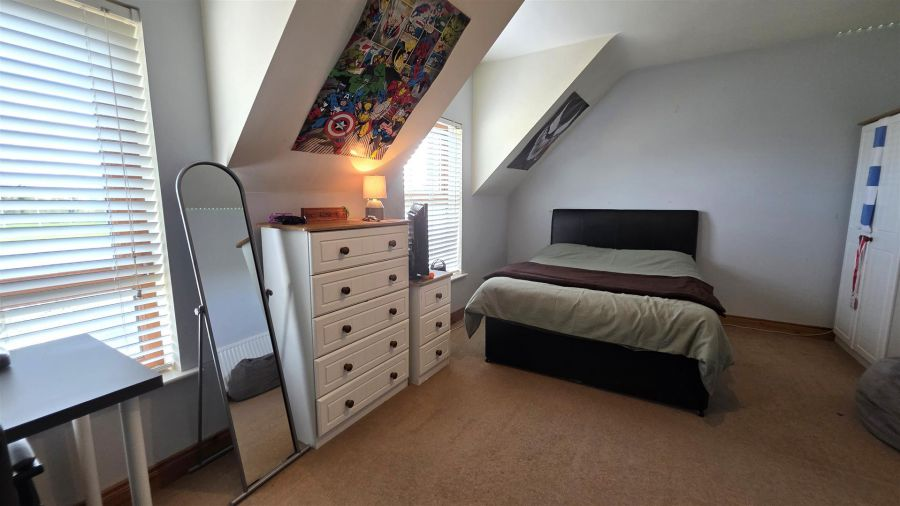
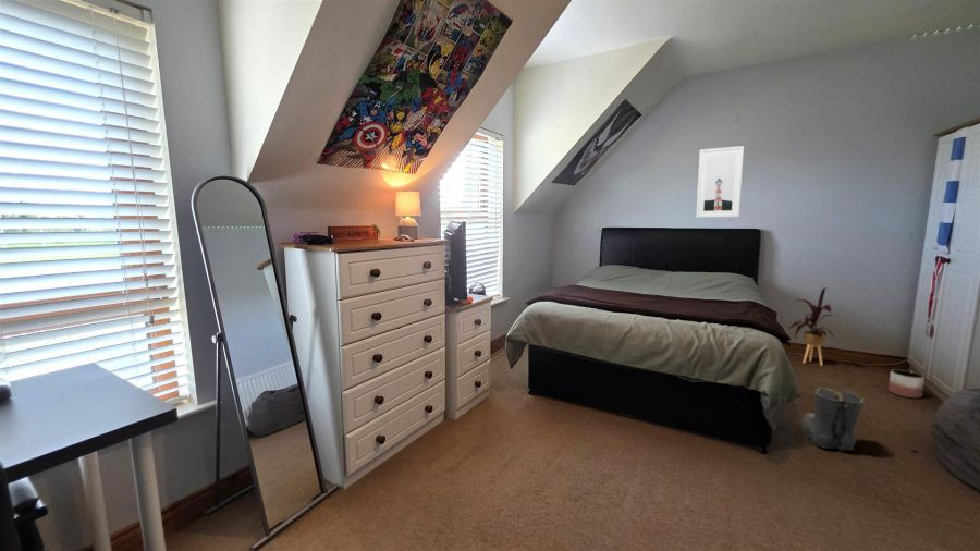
+ boots [798,387,866,452]
+ planter [887,368,926,399]
+ house plant [788,286,835,367]
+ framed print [695,145,745,219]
